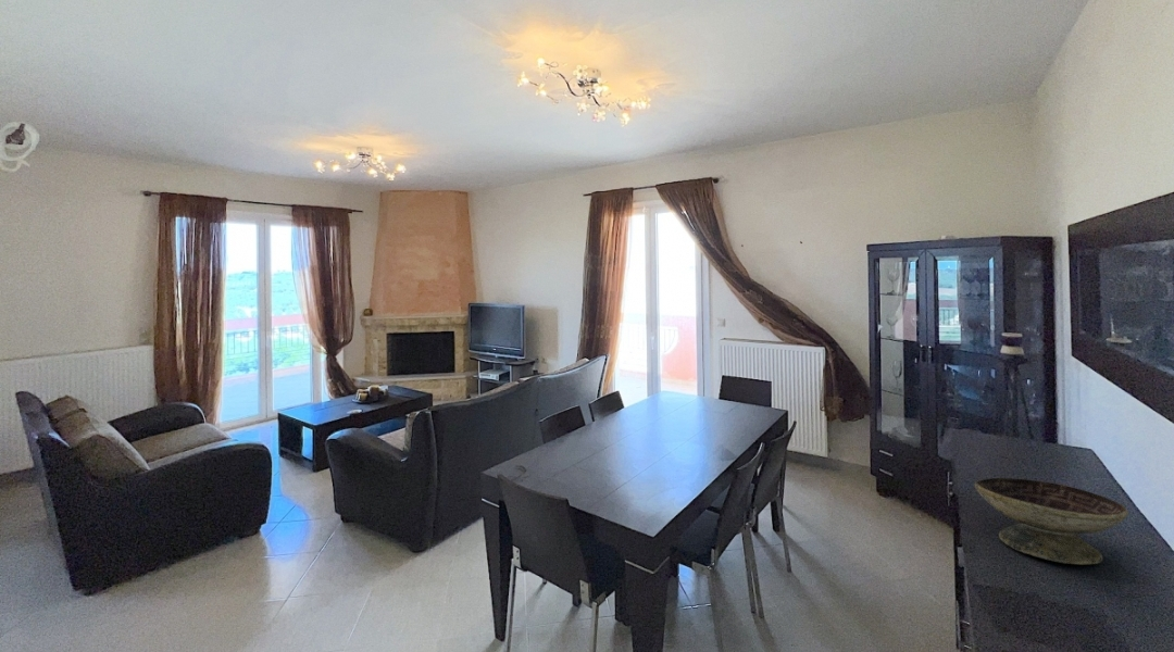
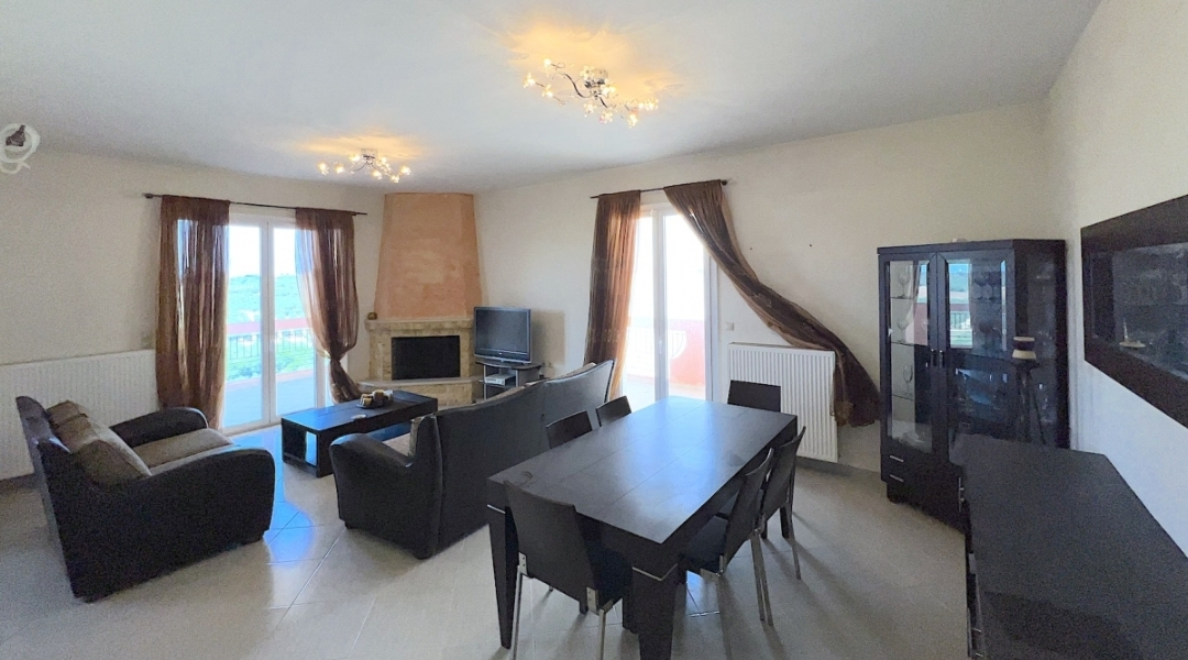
- decorative bowl [974,477,1129,566]
